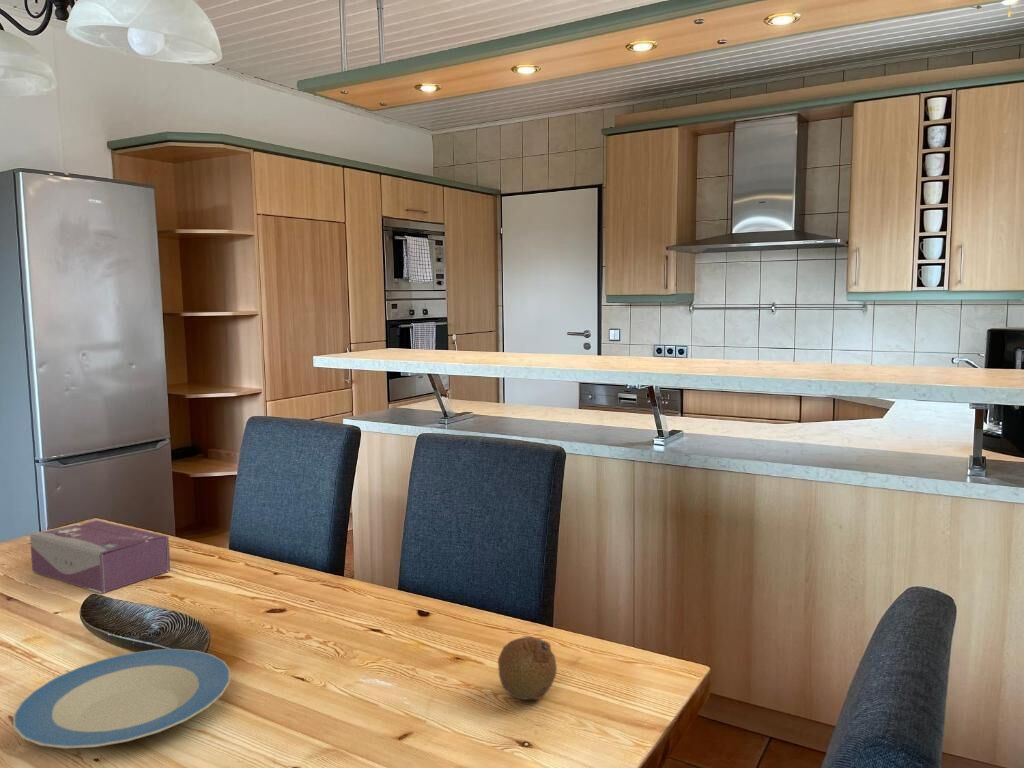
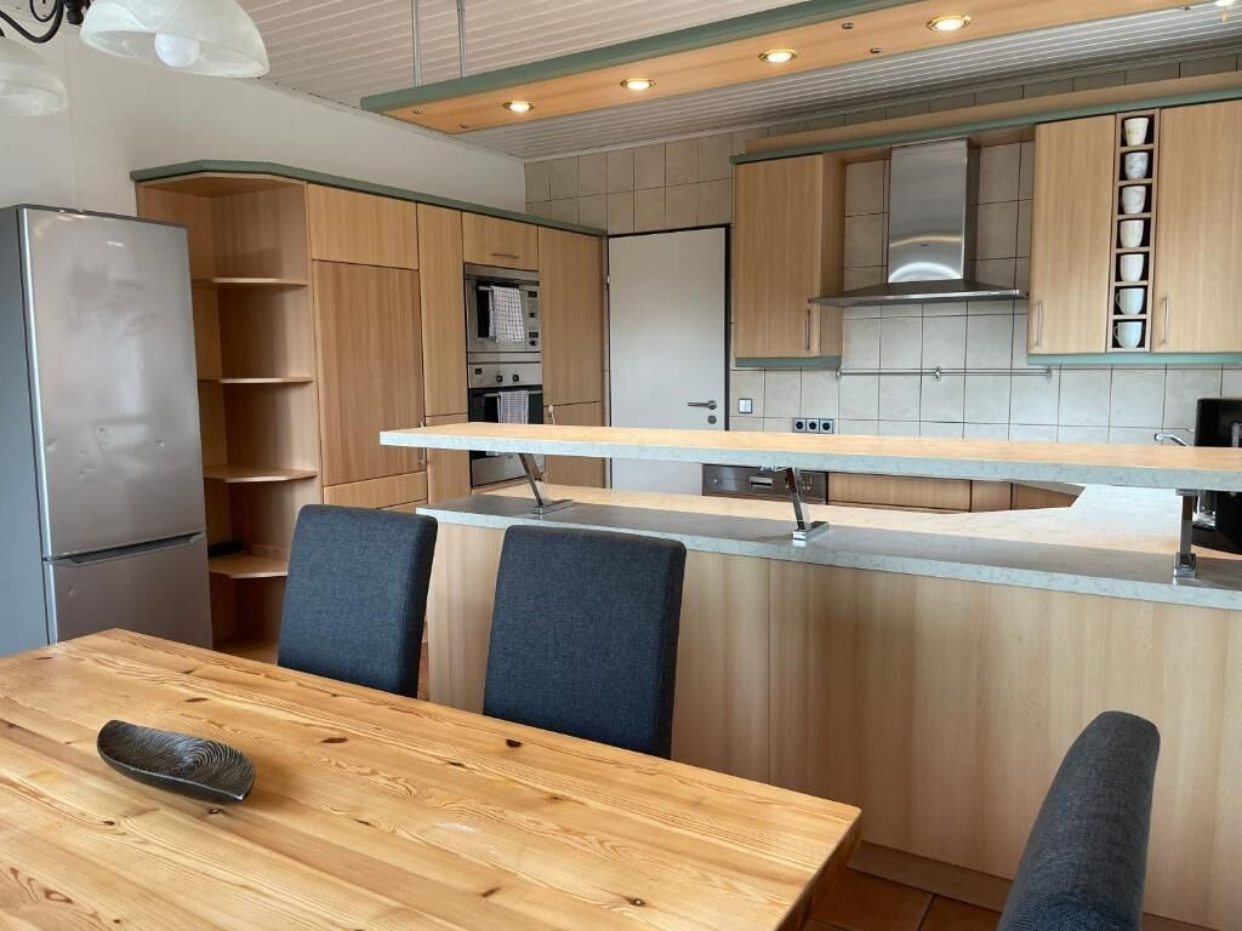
- plate [12,648,232,750]
- tissue box [29,519,171,594]
- fruit [497,636,558,701]
